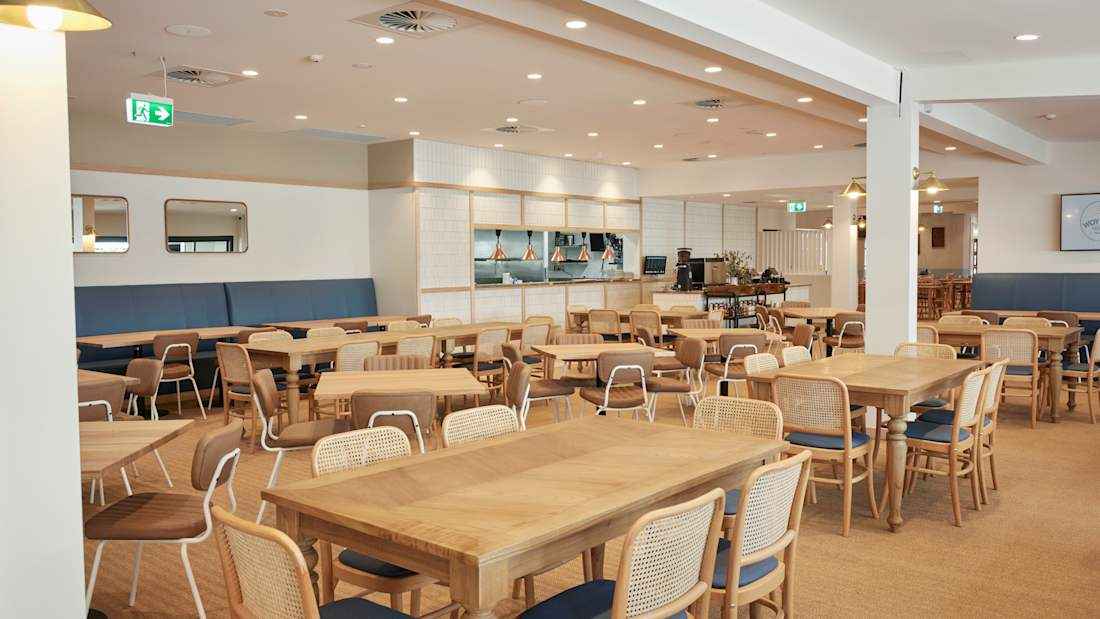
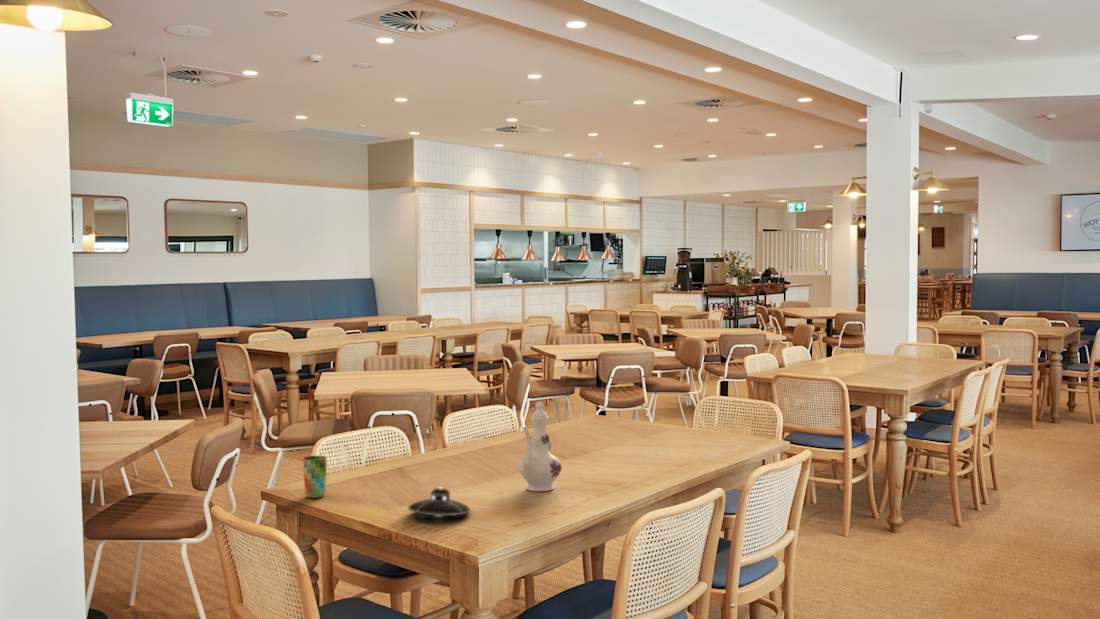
+ chinaware [518,401,563,492]
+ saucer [407,486,472,517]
+ cup [302,455,328,499]
